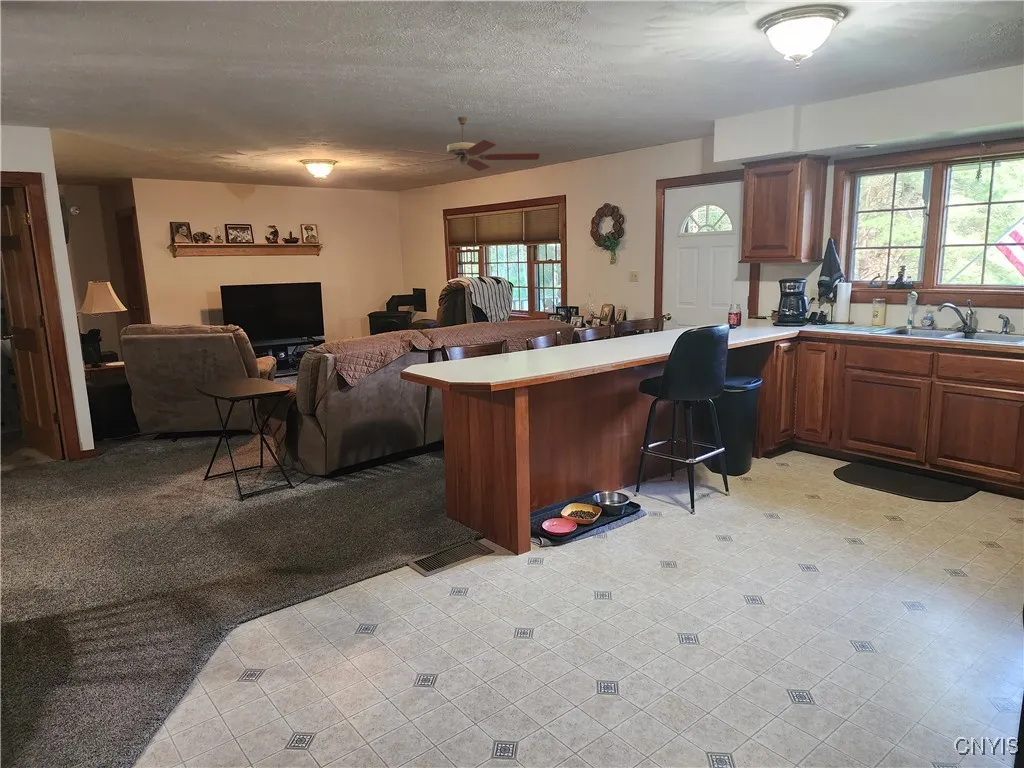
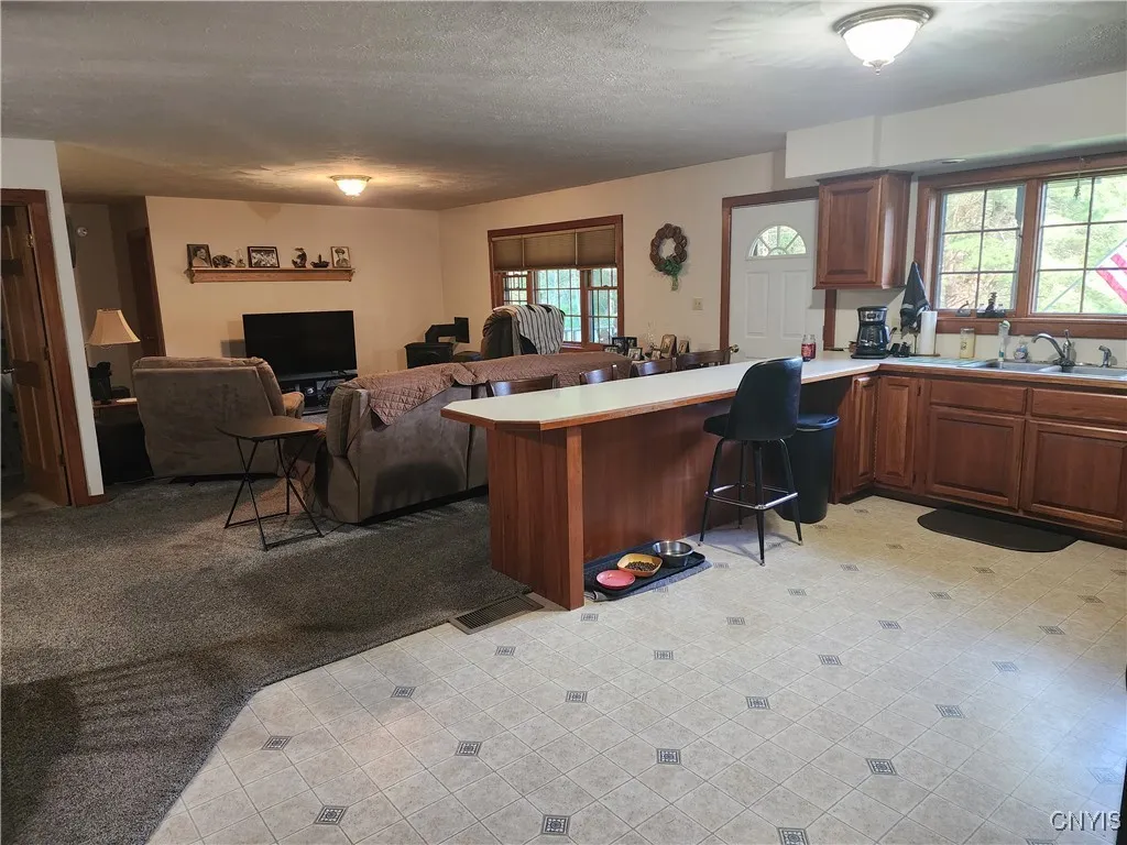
- ceiling fan [393,116,541,172]
